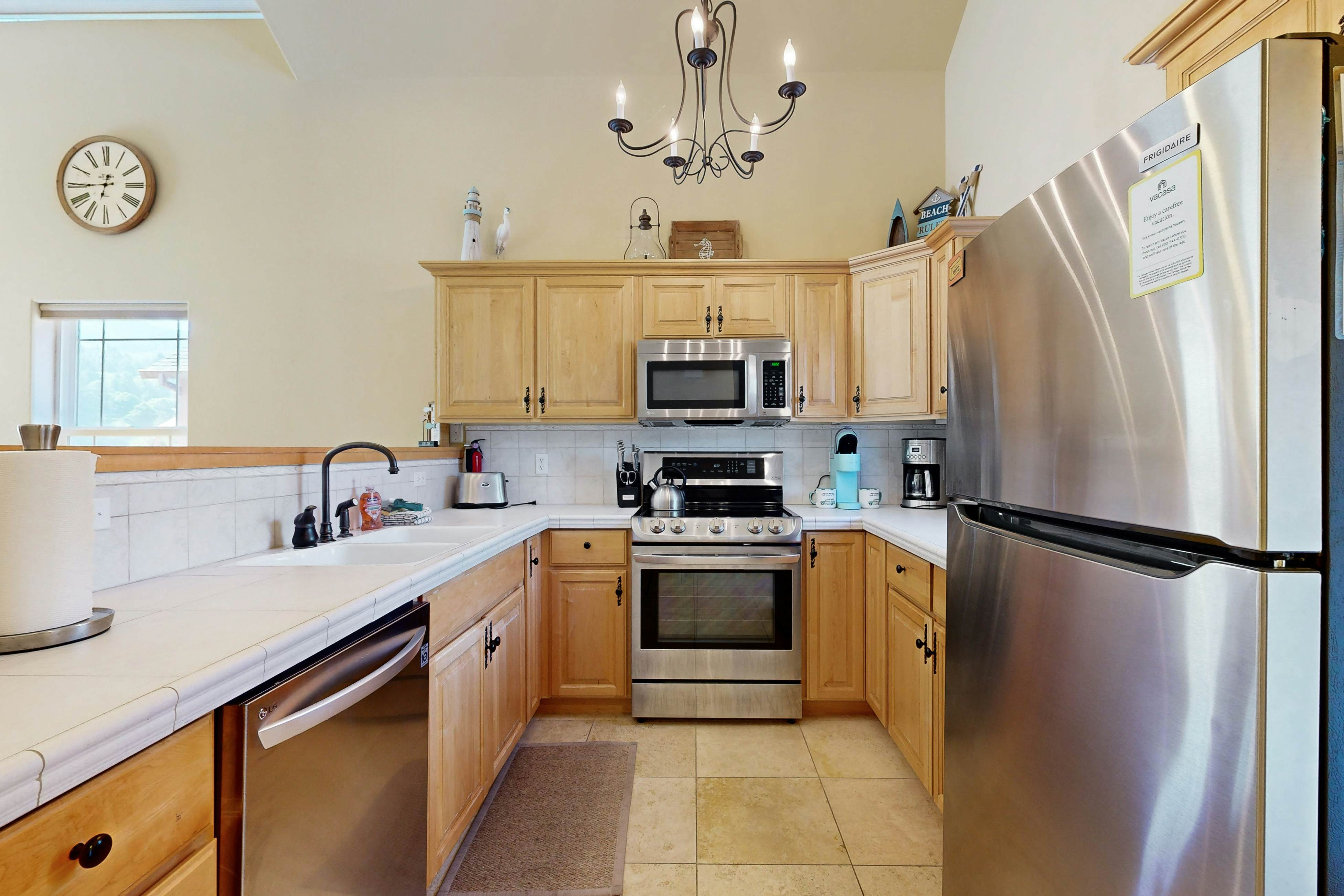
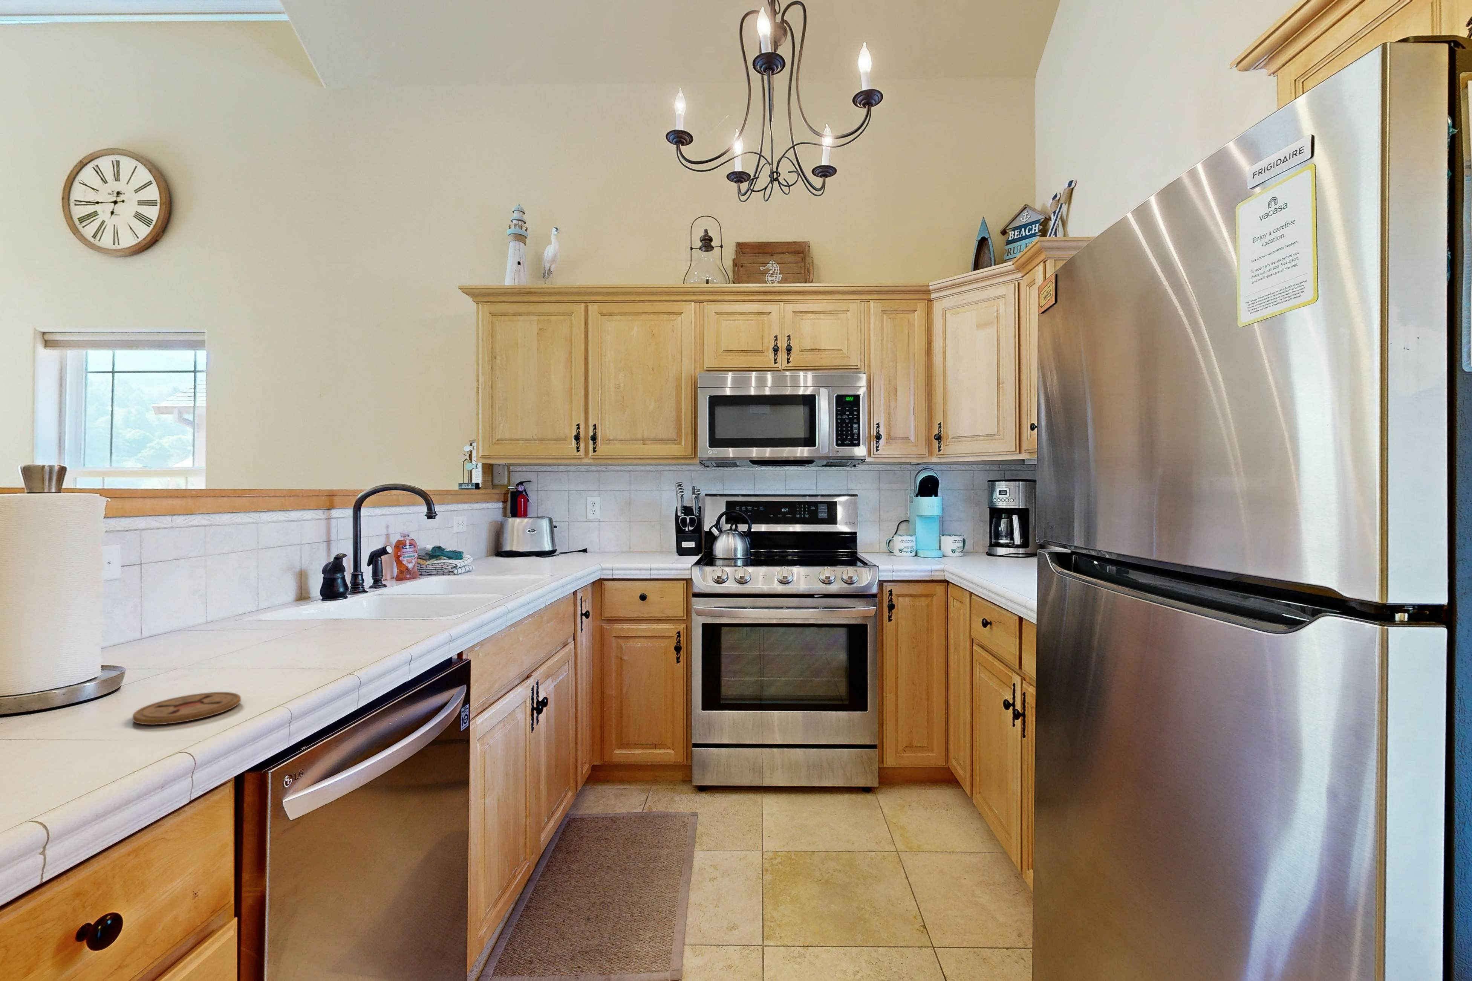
+ coaster [133,692,241,725]
